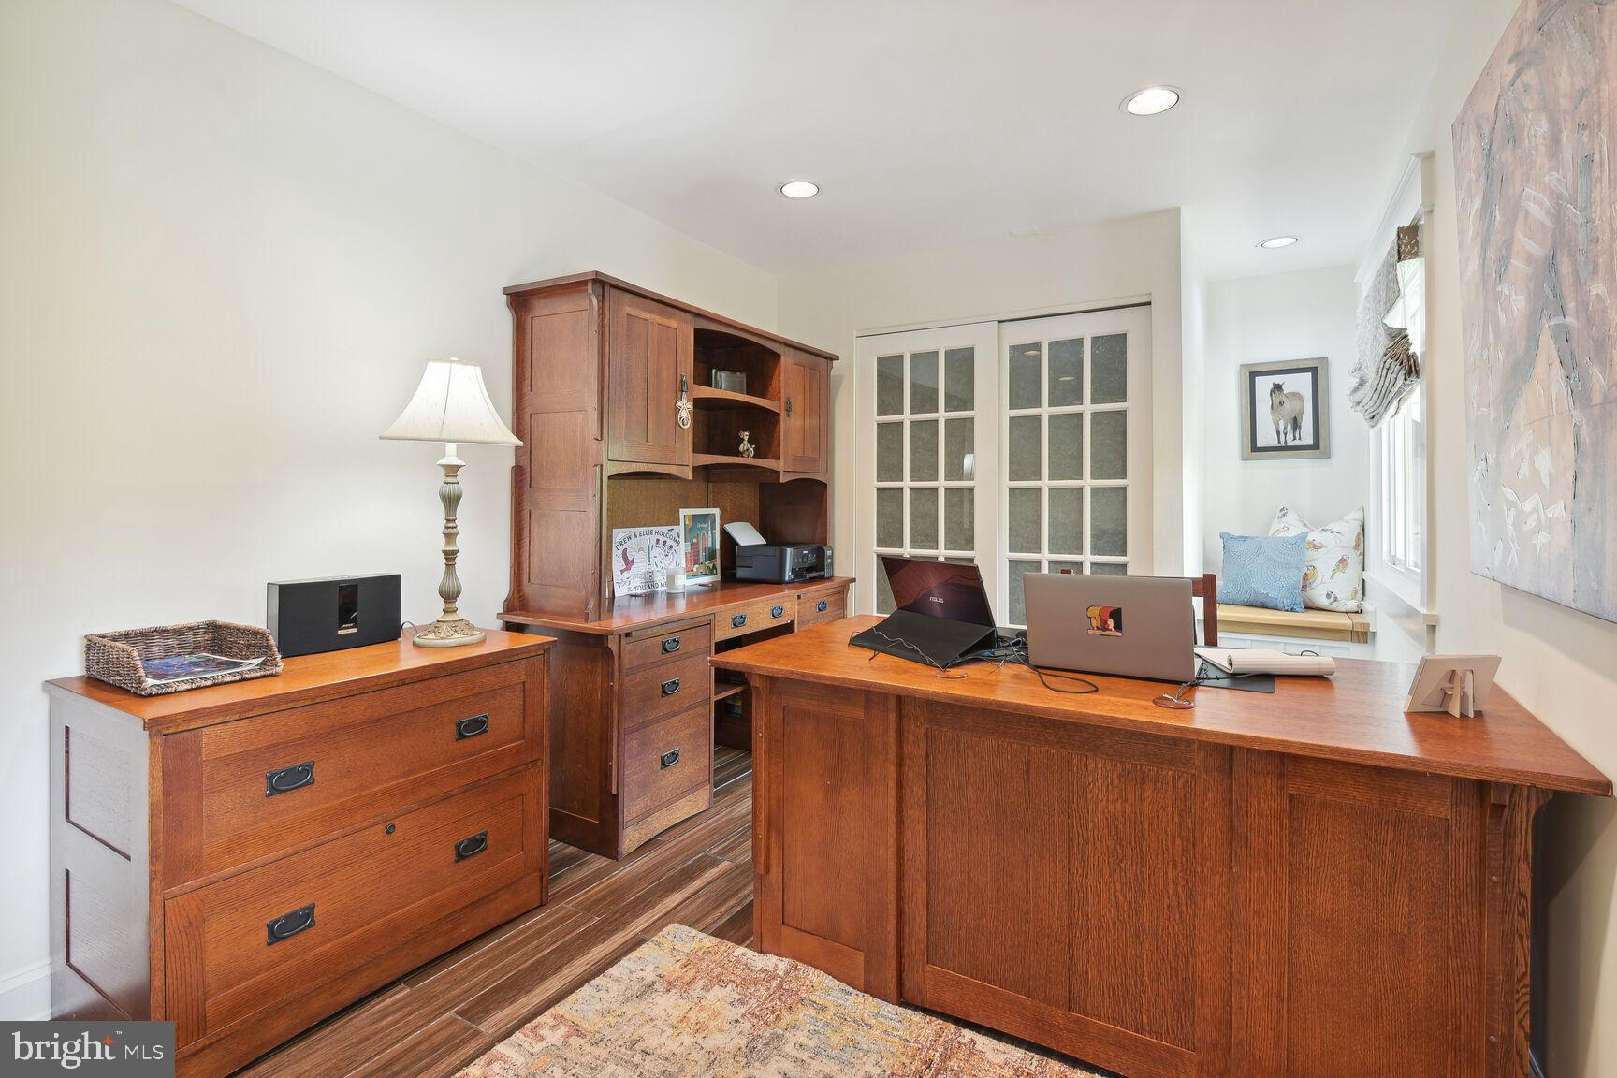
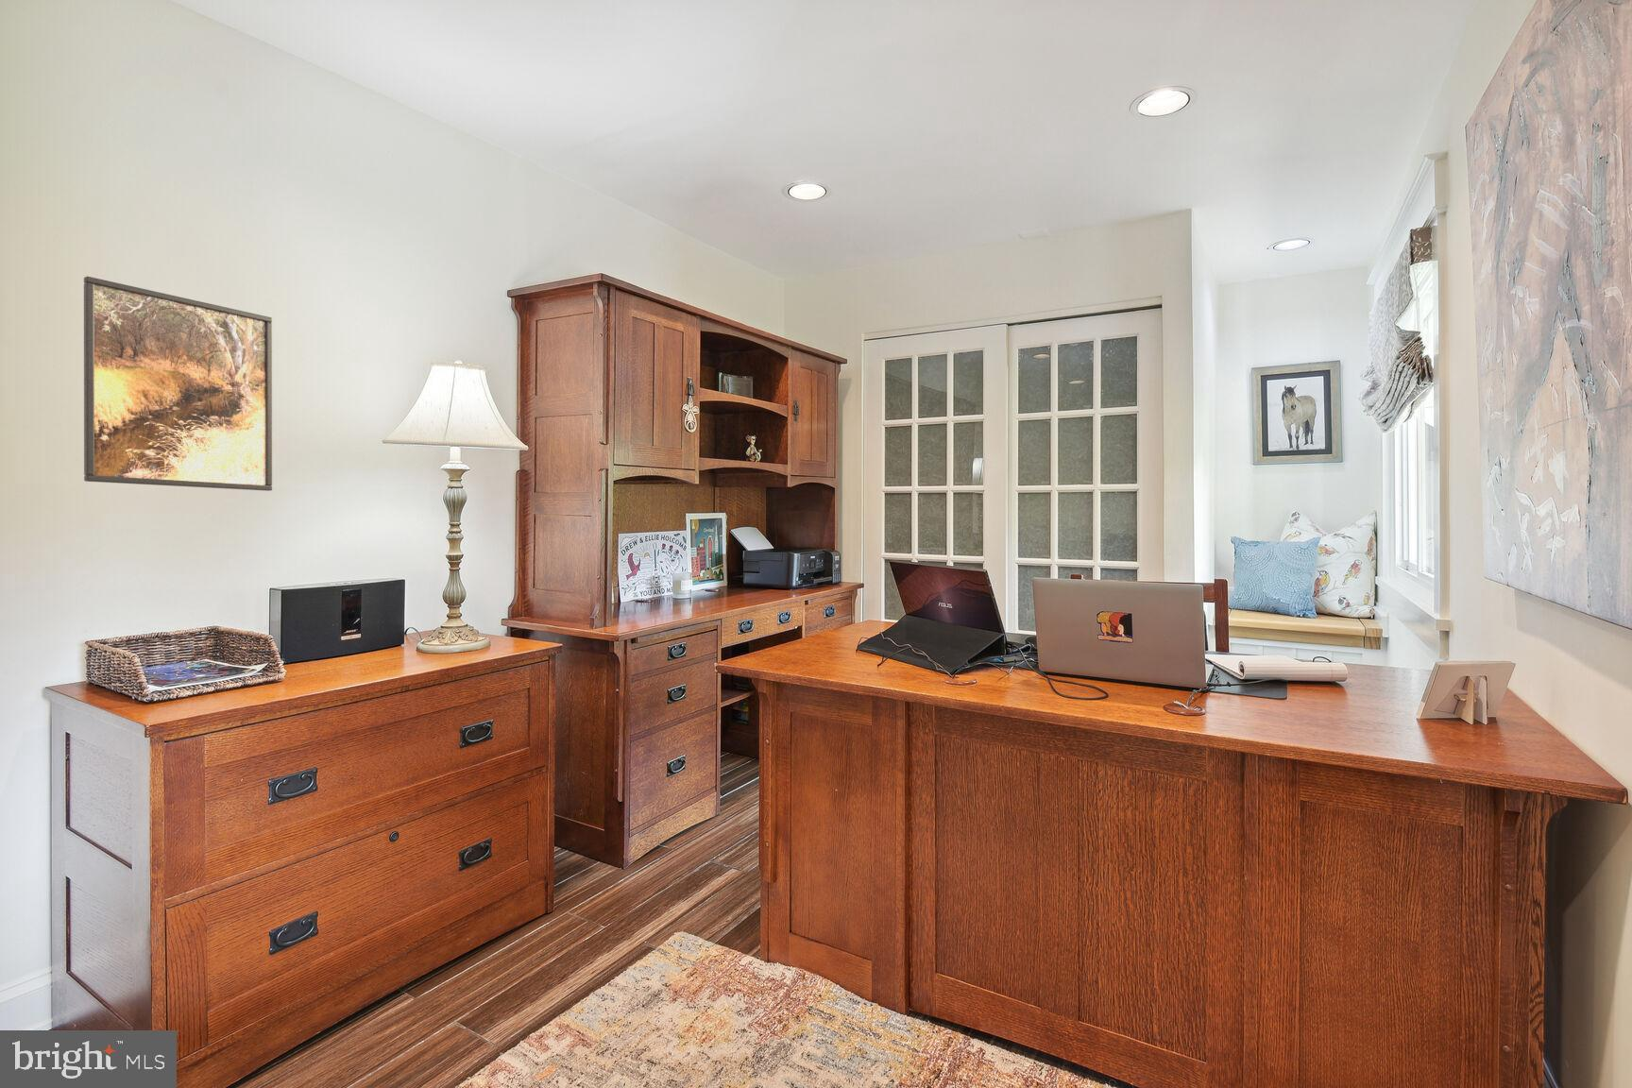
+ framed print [83,276,273,492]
